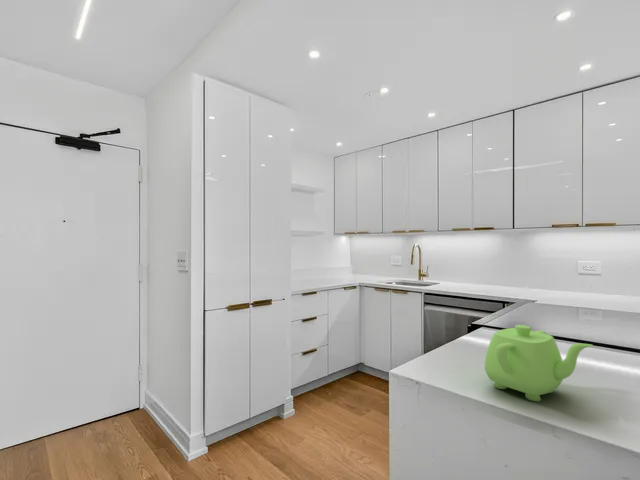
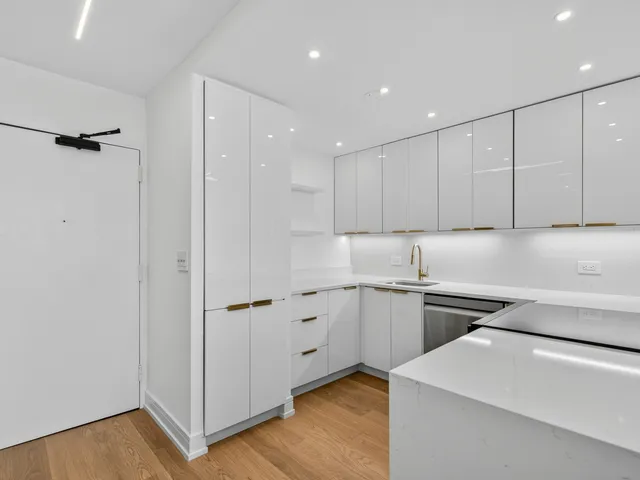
- teapot [484,324,594,402]
